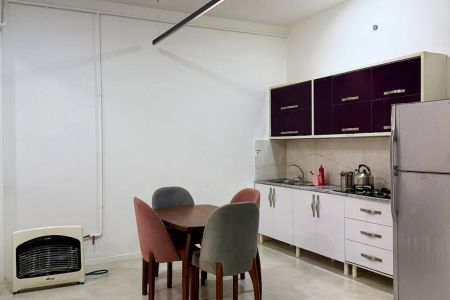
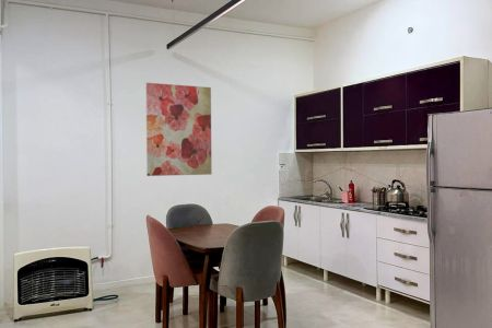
+ wall art [145,82,213,177]
